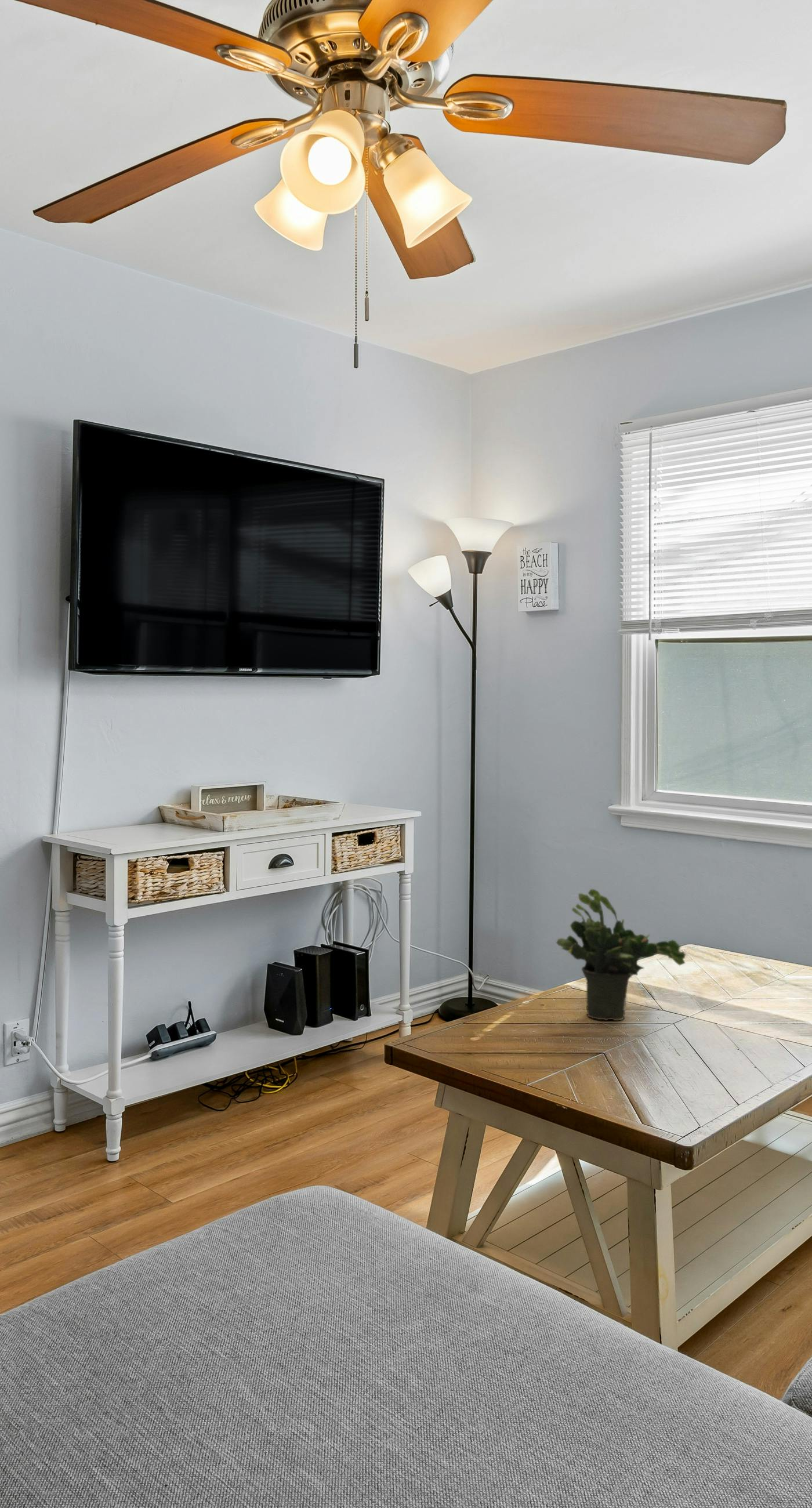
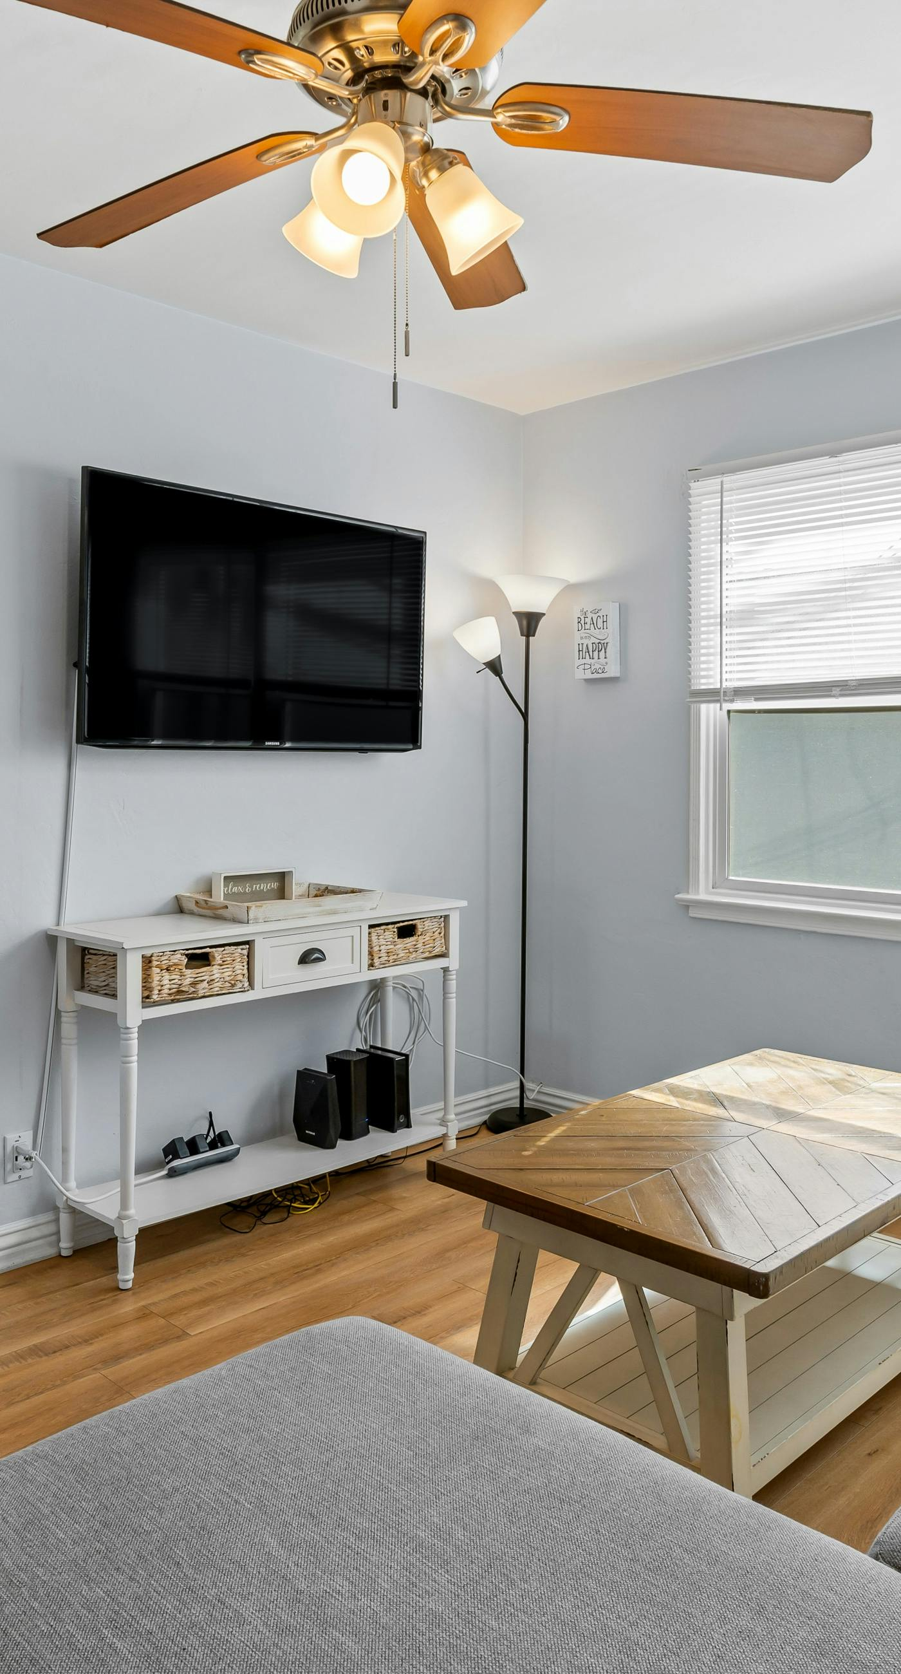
- potted plant [555,889,687,1021]
